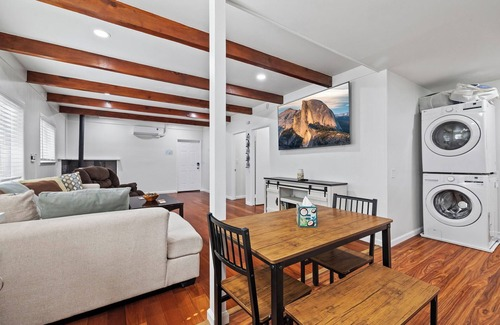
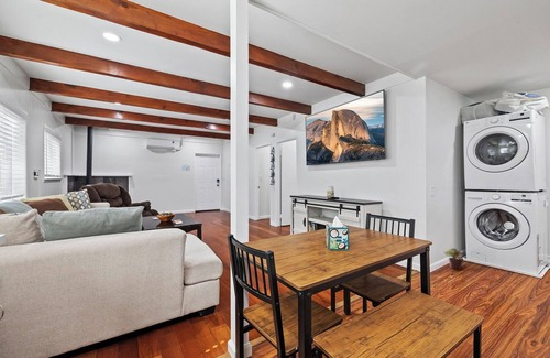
+ potted plant [443,247,464,271]
